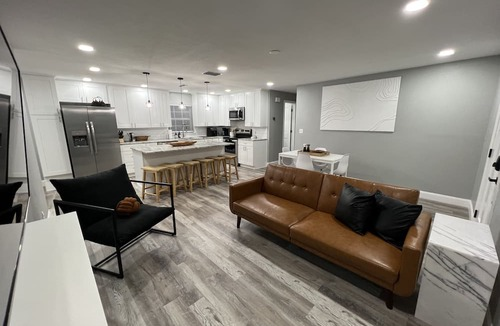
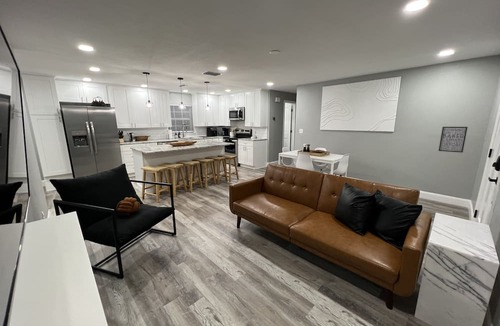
+ wall art [438,126,469,154]
